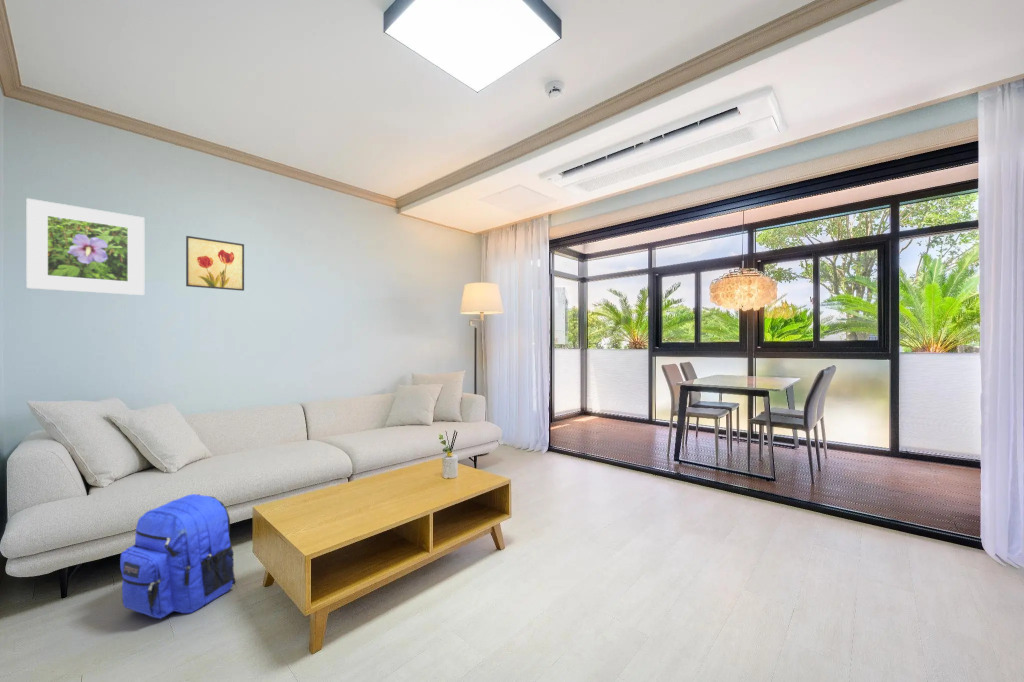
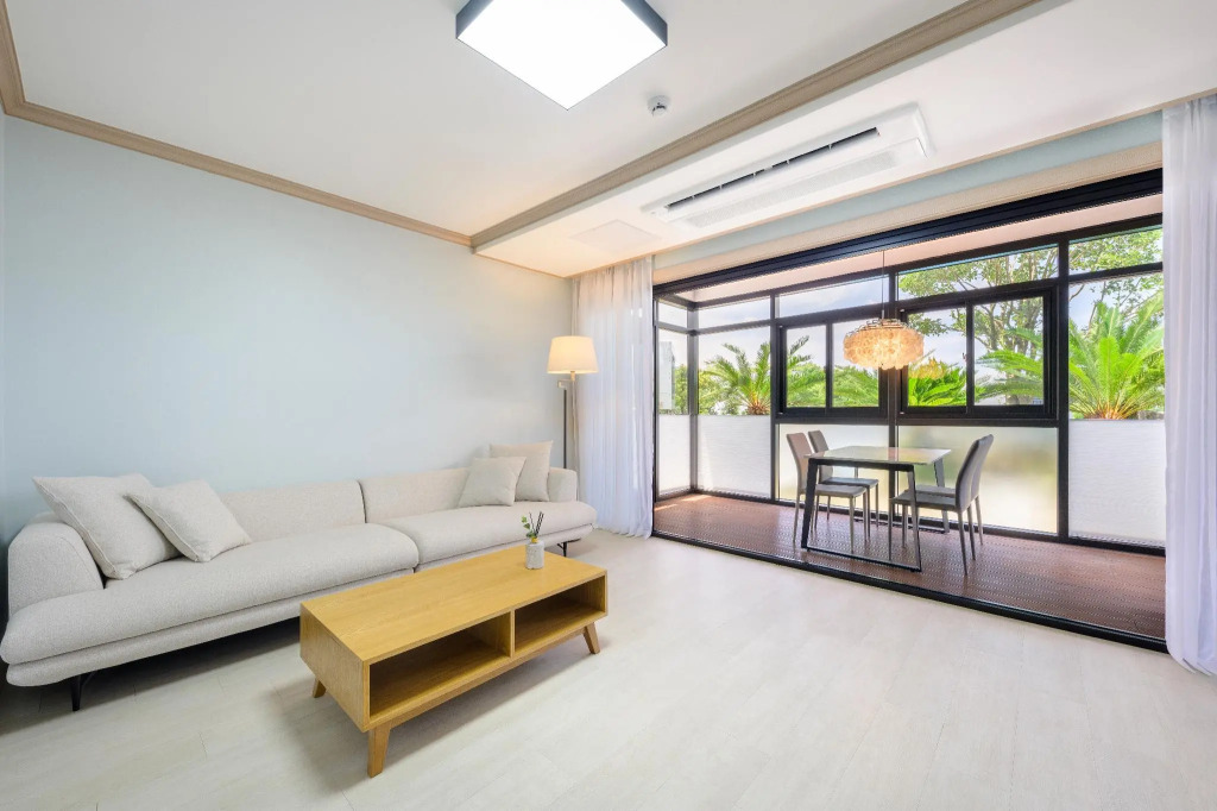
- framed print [26,197,145,296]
- wall art [185,235,245,292]
- backpack [119,493,237,620]
